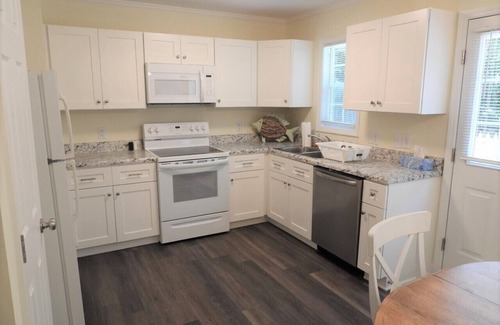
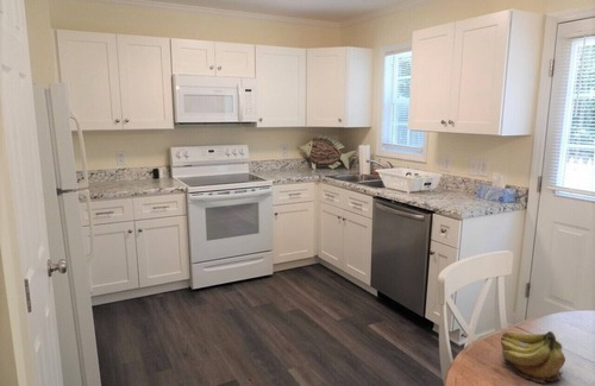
+ fruit [500,330,566,384]
